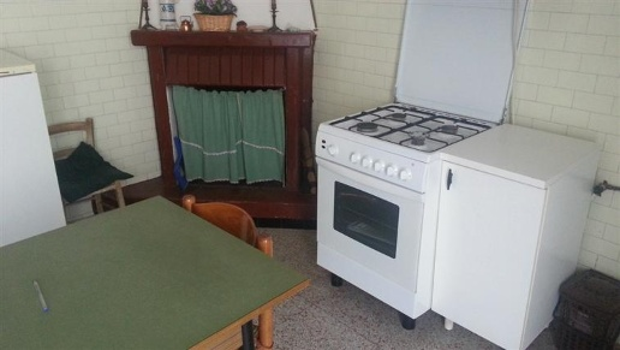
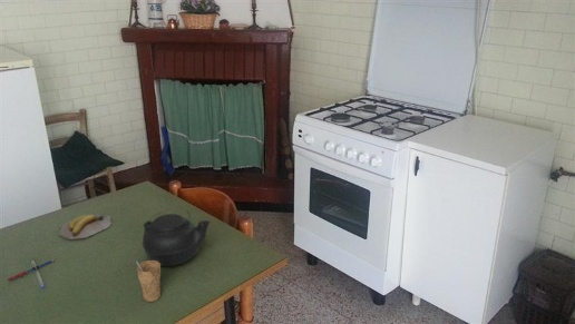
+ banana [58,213,113,240]
+ cup [135,259,162,303]
+ pen [7,258,57,282]
+ teapot [142,210,212,267]
